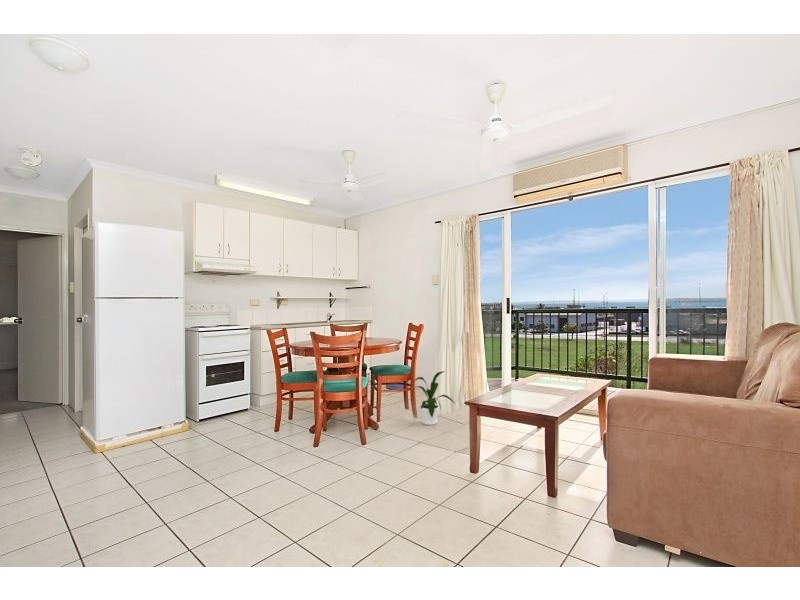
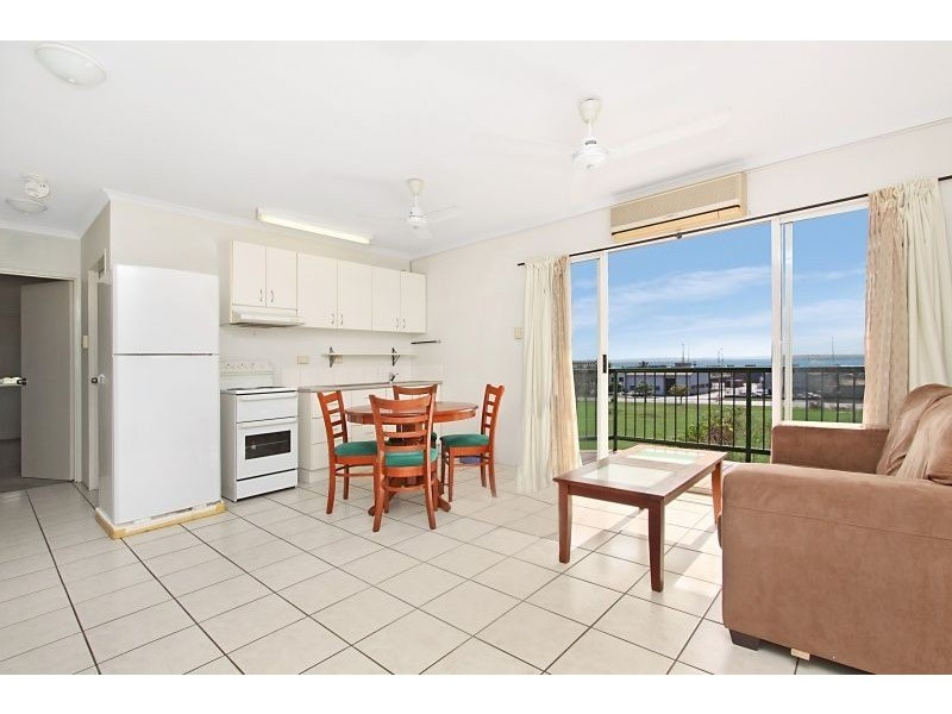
- house plant [410,370,456,426]
